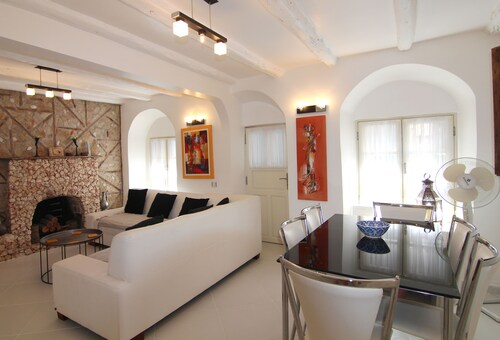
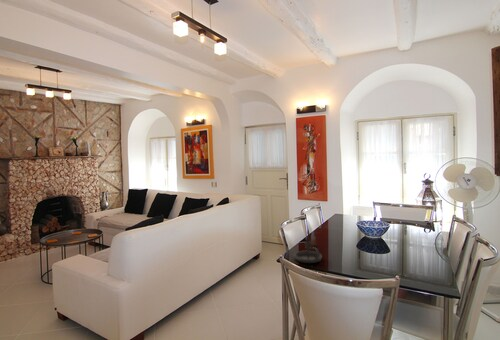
+ candlestick [293,241,323,264]
